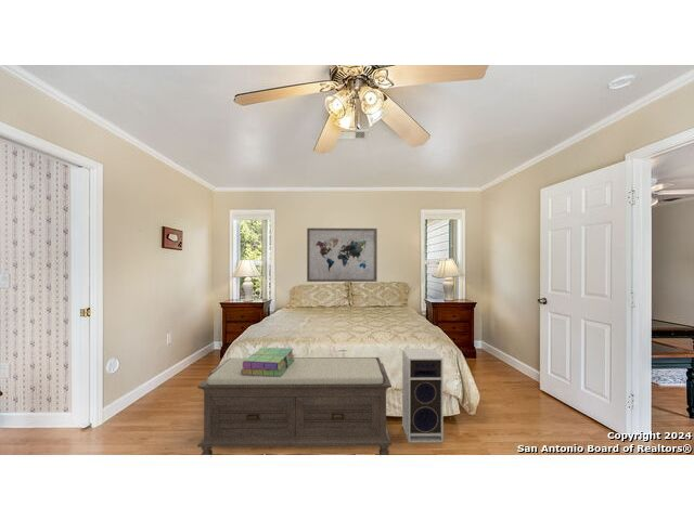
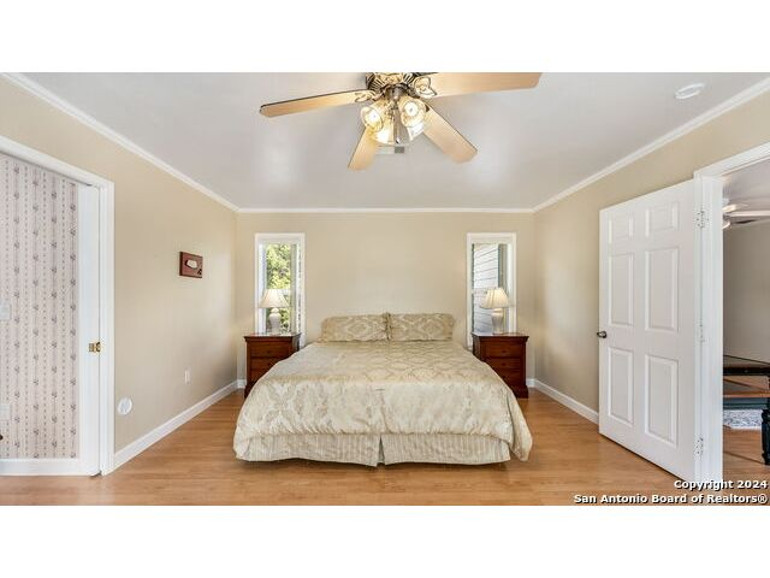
- wall art [306,227,378,283]
- bench [196,356,393,456]
- speaker [401,348,445,444]
- stack of books [241,347,296,377]
